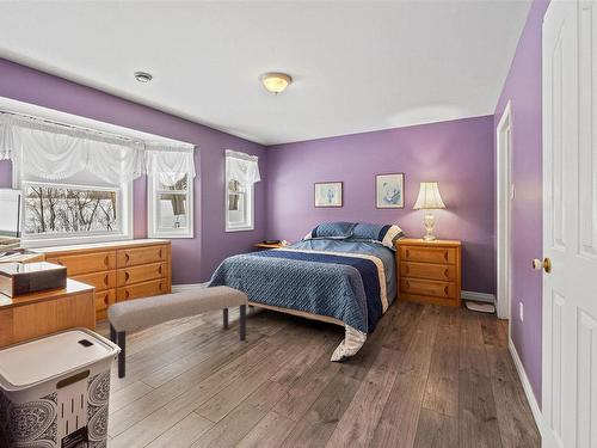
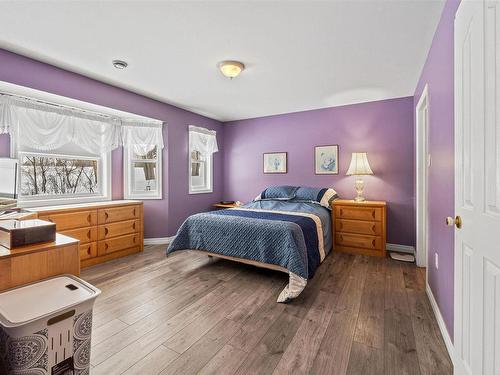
- bench [106,284,248,380]
